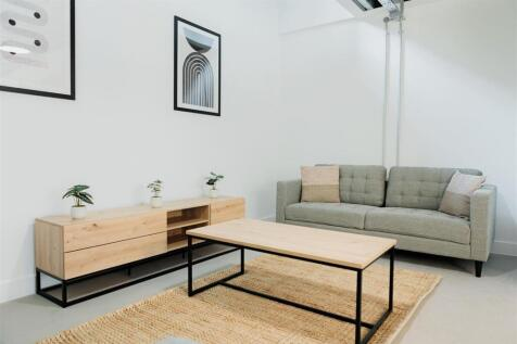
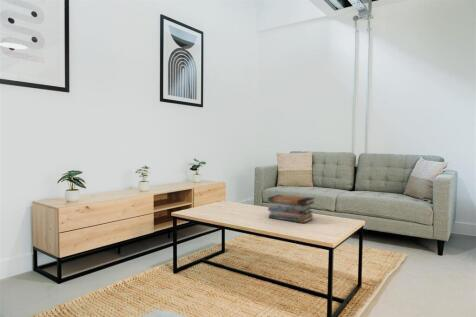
+ book stack [267,194,316,224]
